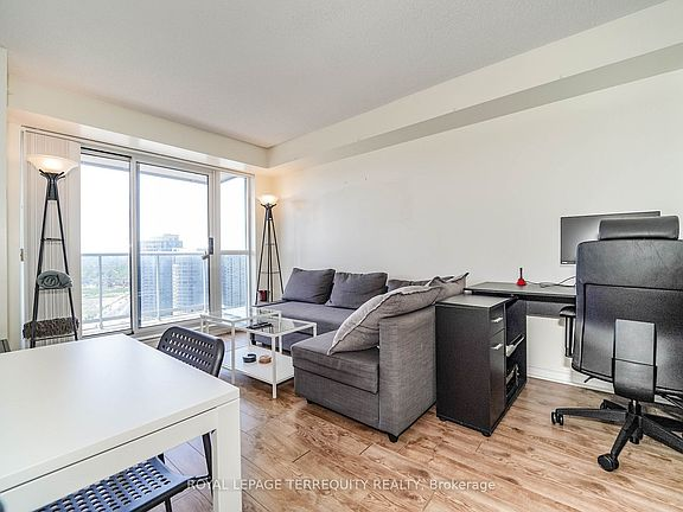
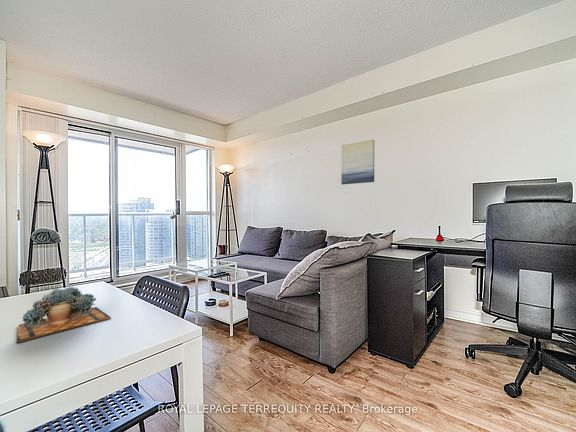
+ succulent plant [16,286,112,344]
+ wall art [340,139,375,185]
